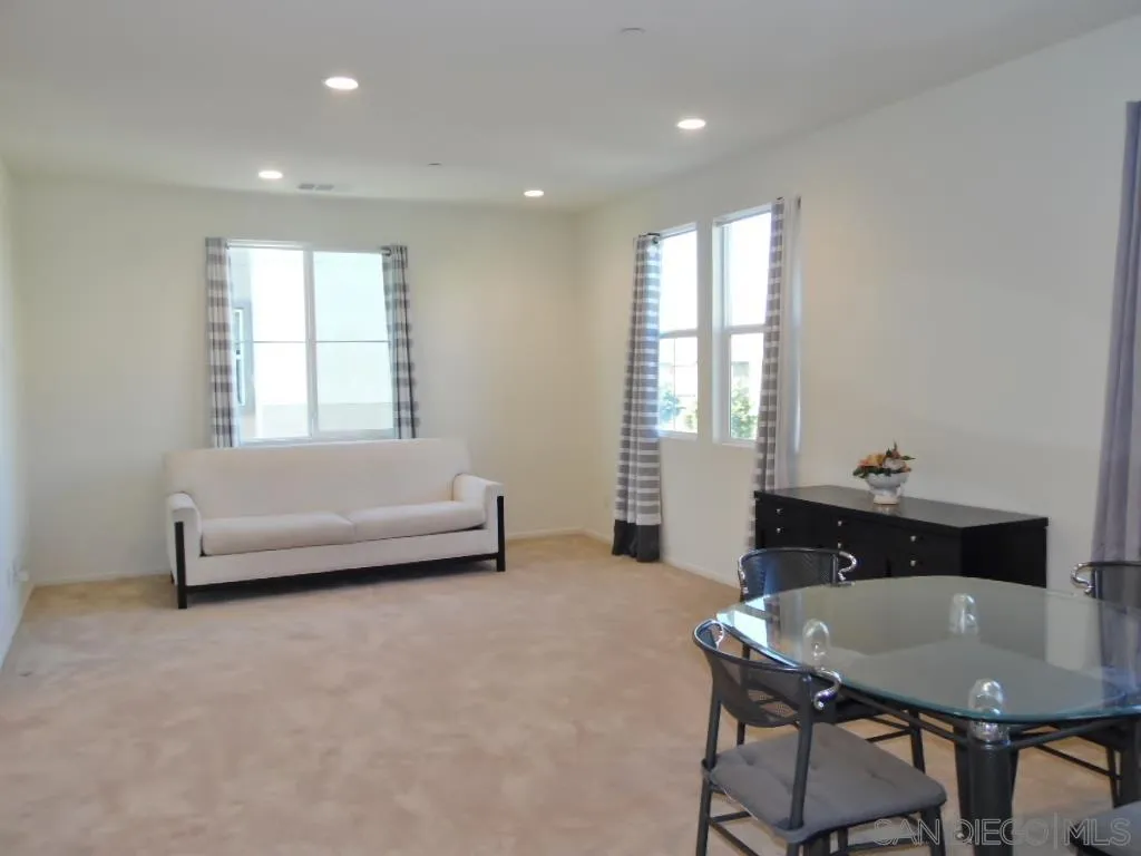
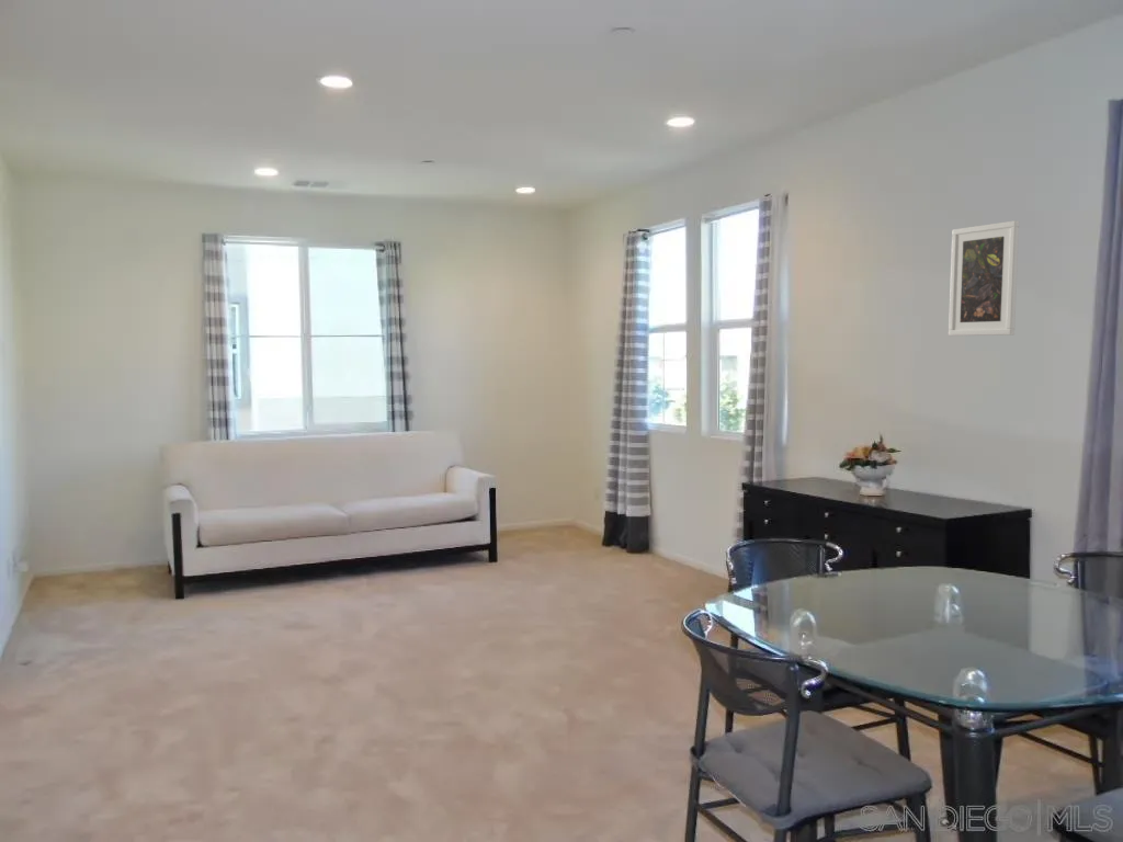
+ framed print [948,219,1020,337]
